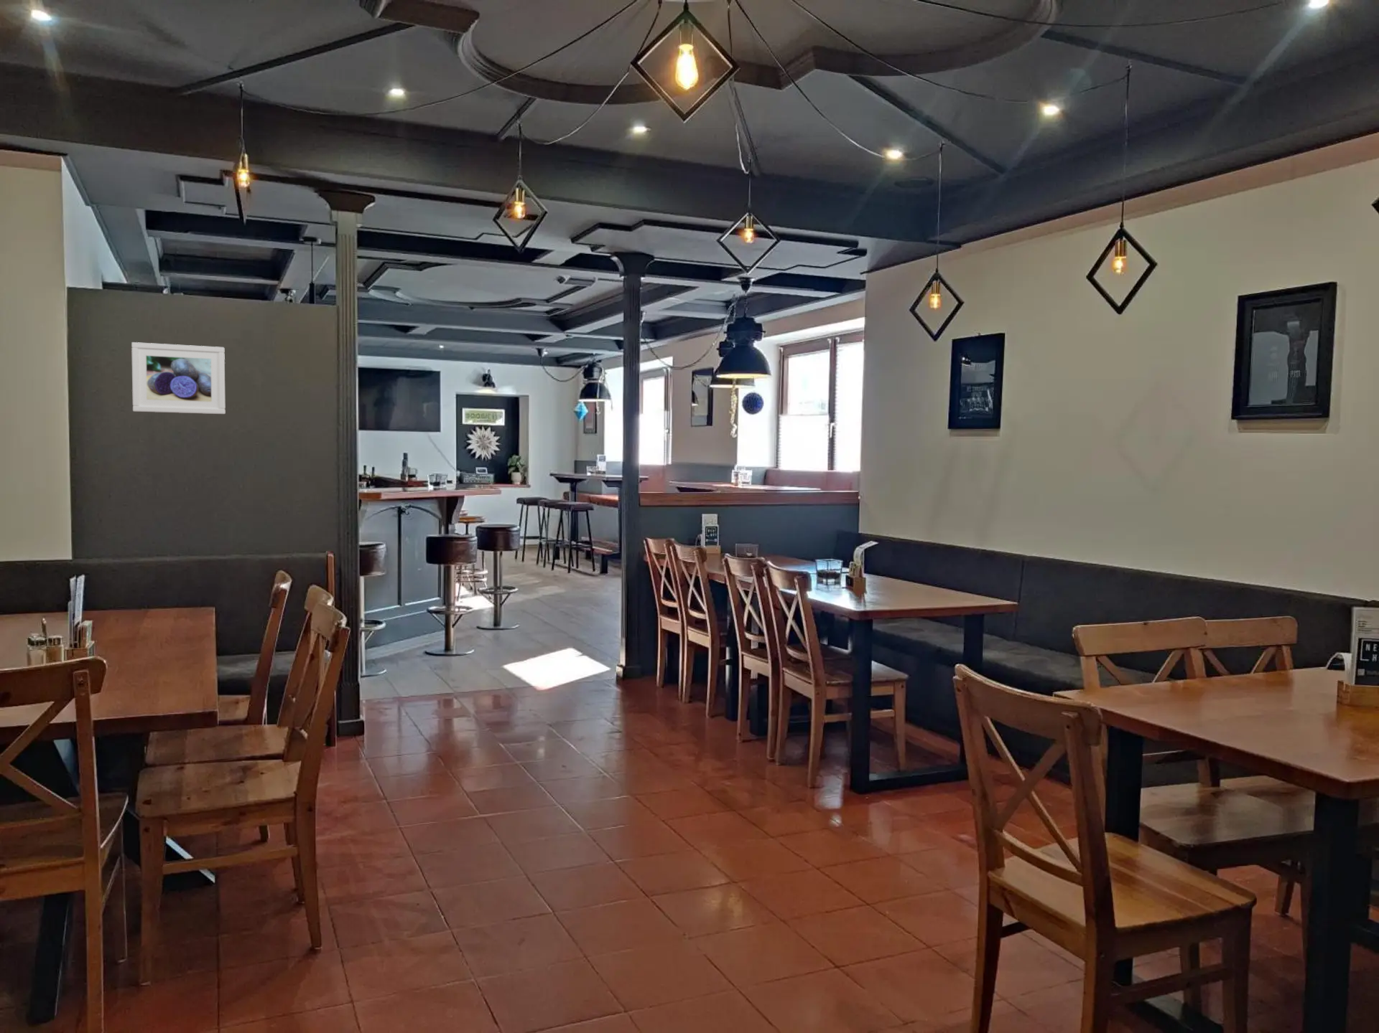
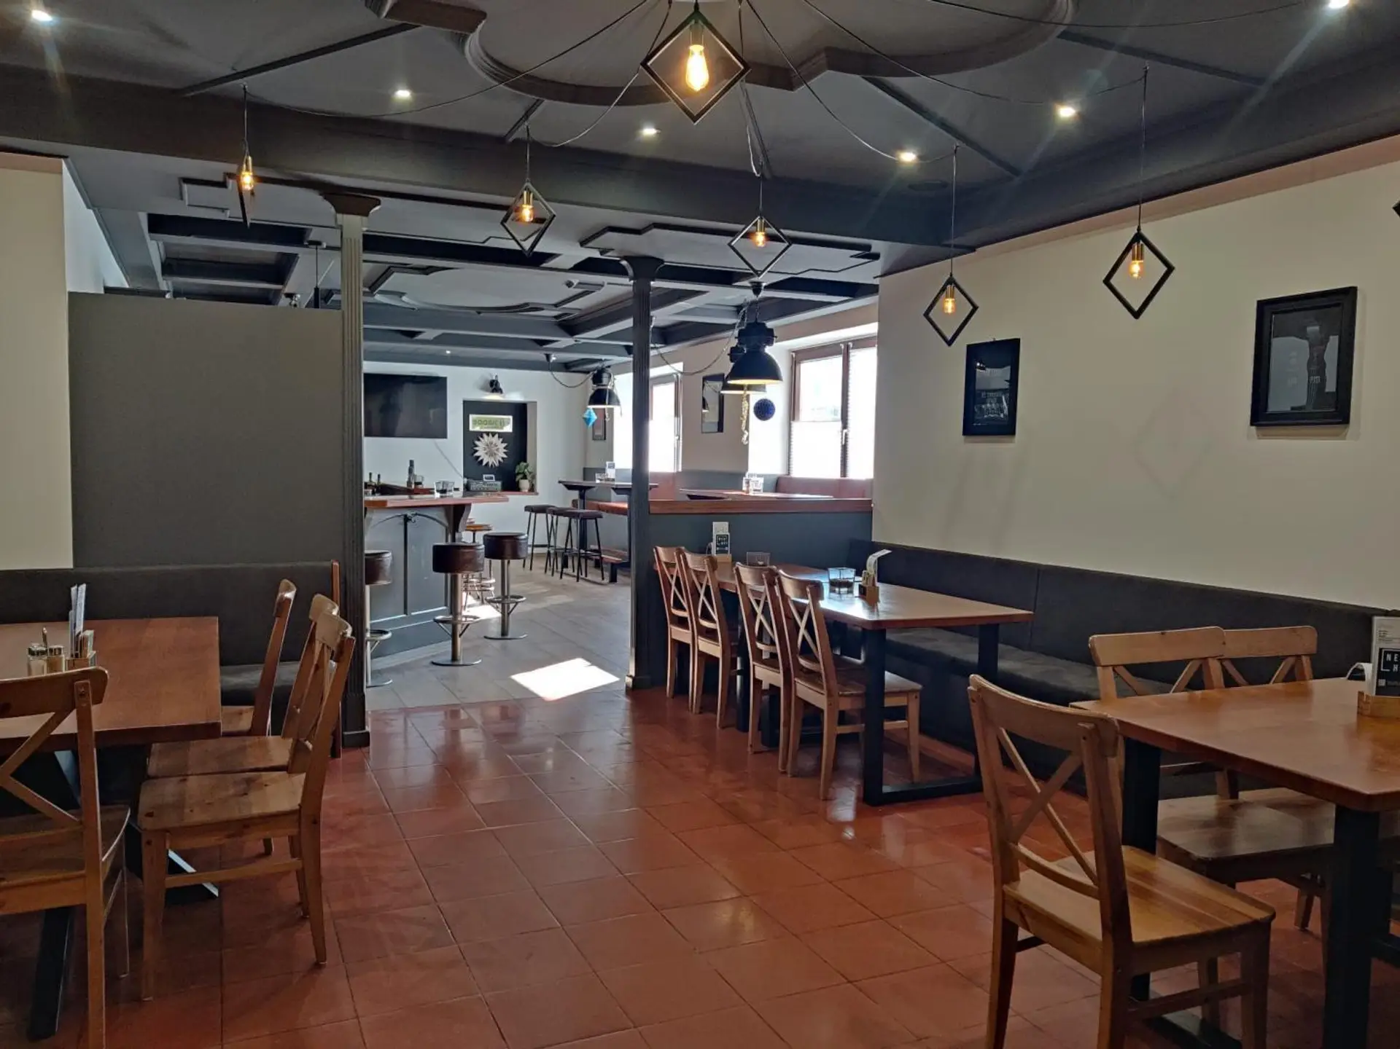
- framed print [130,342,226,415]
